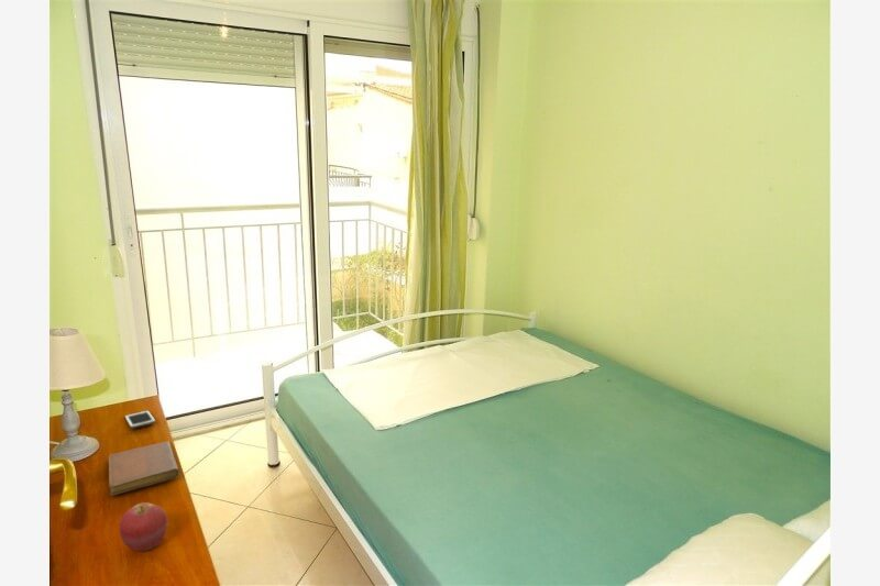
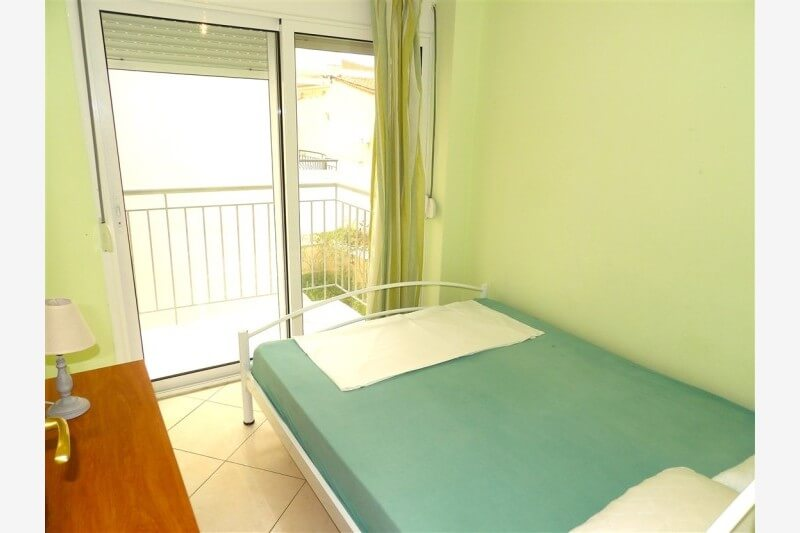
- notebook [108,441,180,497]
- cell phone [124,409,156,430]
- apple [119,501,168,552]
